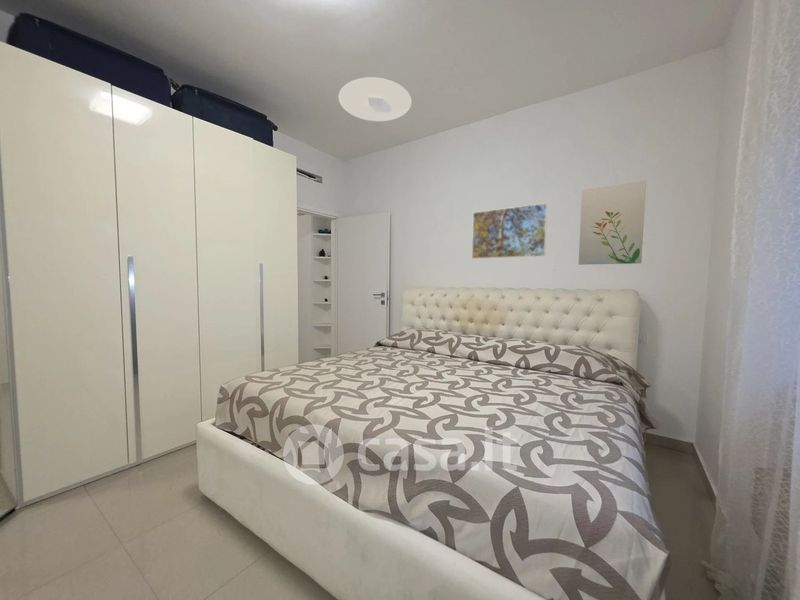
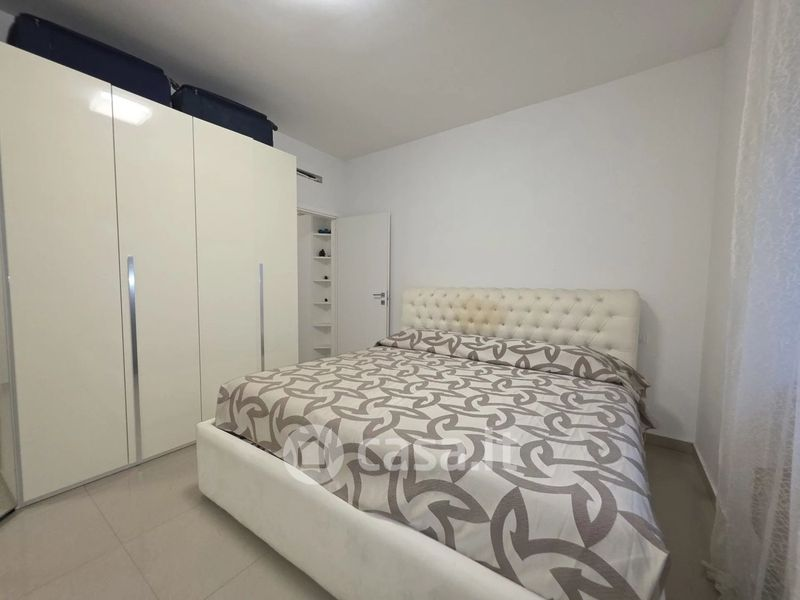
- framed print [471,202,548,260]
- wall art [577,179,647,266]
- ceiling light [338,76,412,122]
